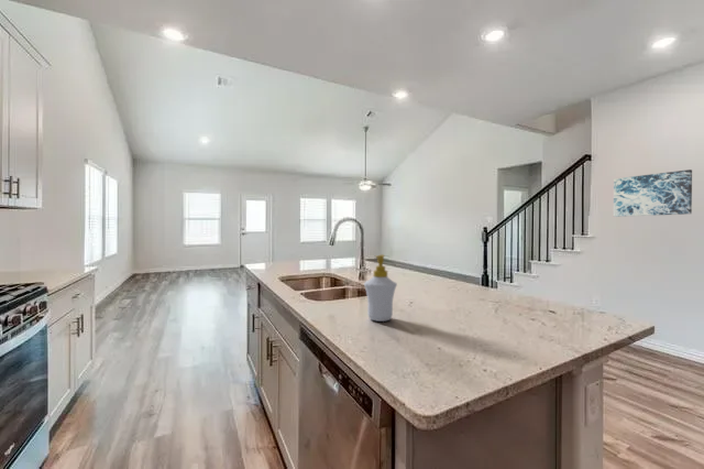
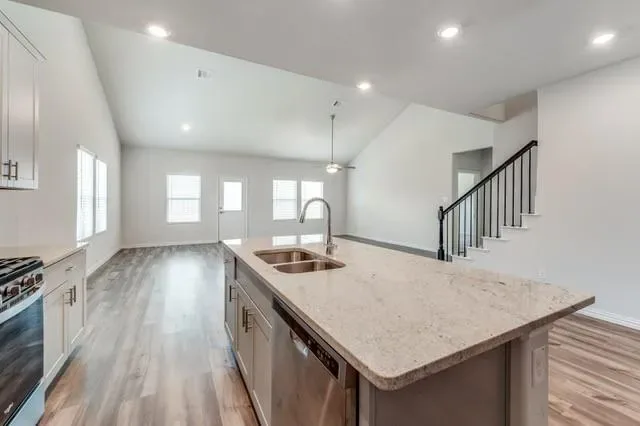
- soap bottle [363,253,398,323]
- wall art [613,168,693,218]
